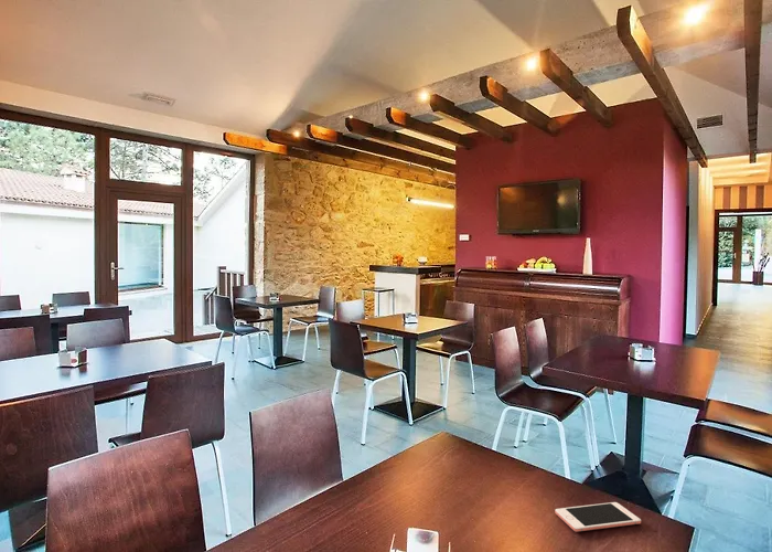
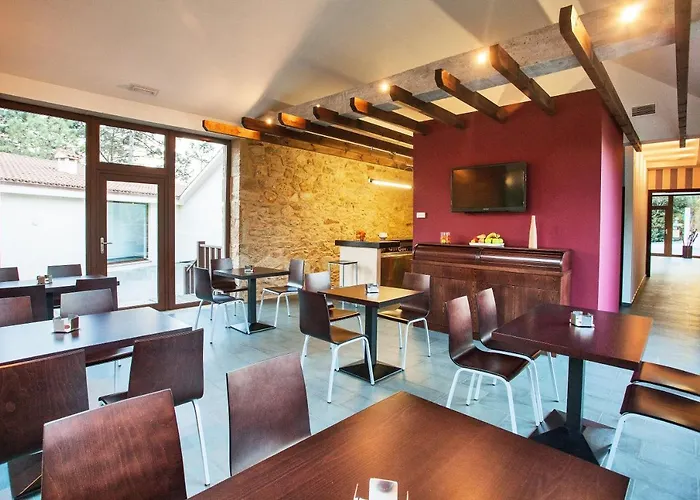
- cell phone [554,501,642,533]
